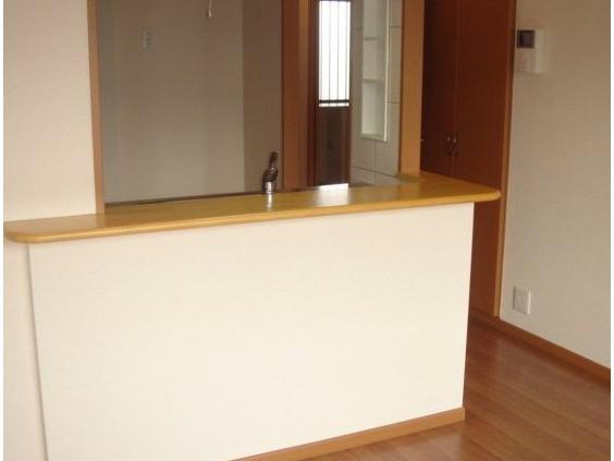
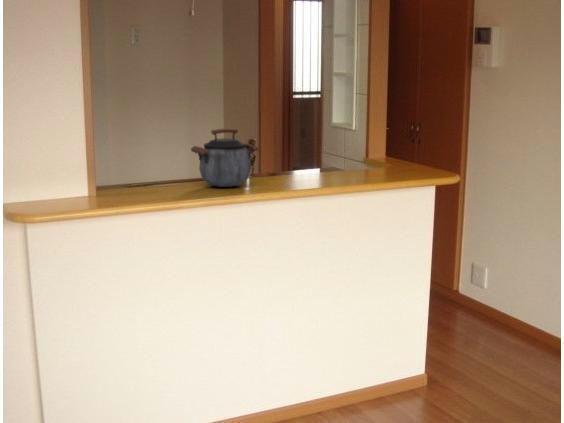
+ kettle [190,127,260,188]
